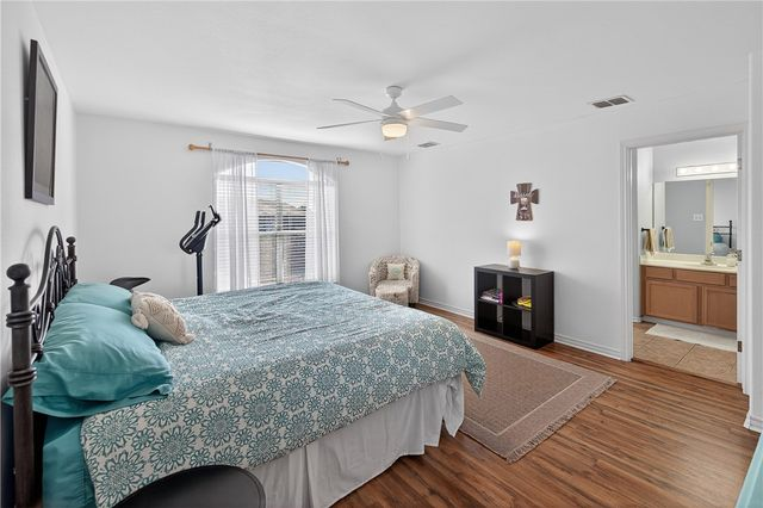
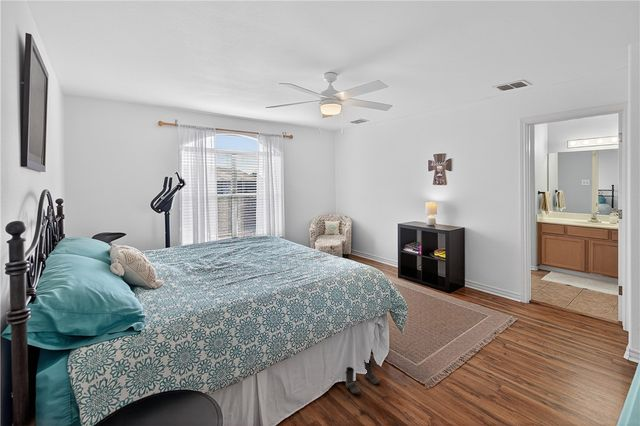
+ boots [344,359,381,395]
